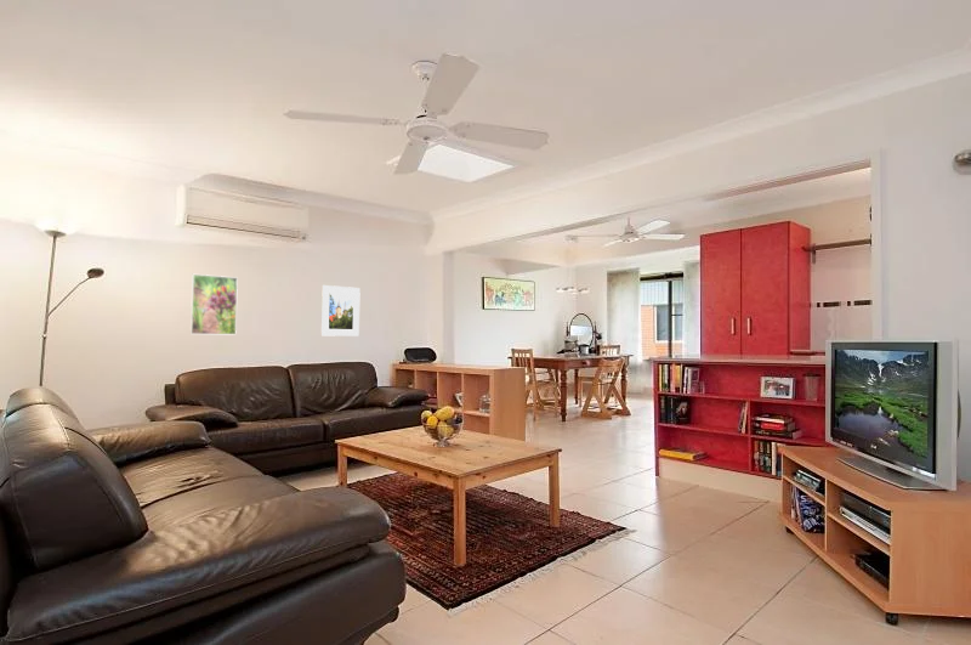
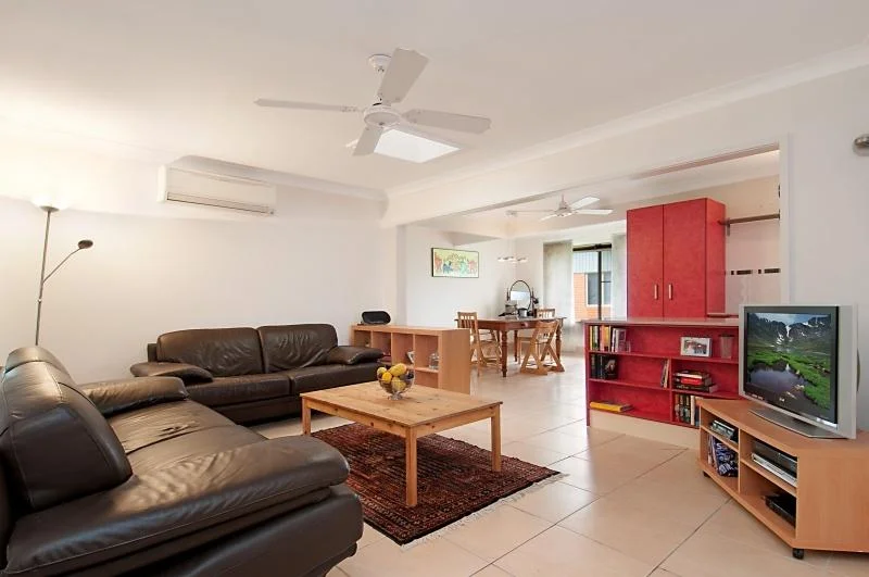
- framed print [189,273,239,335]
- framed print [320,284,362,338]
